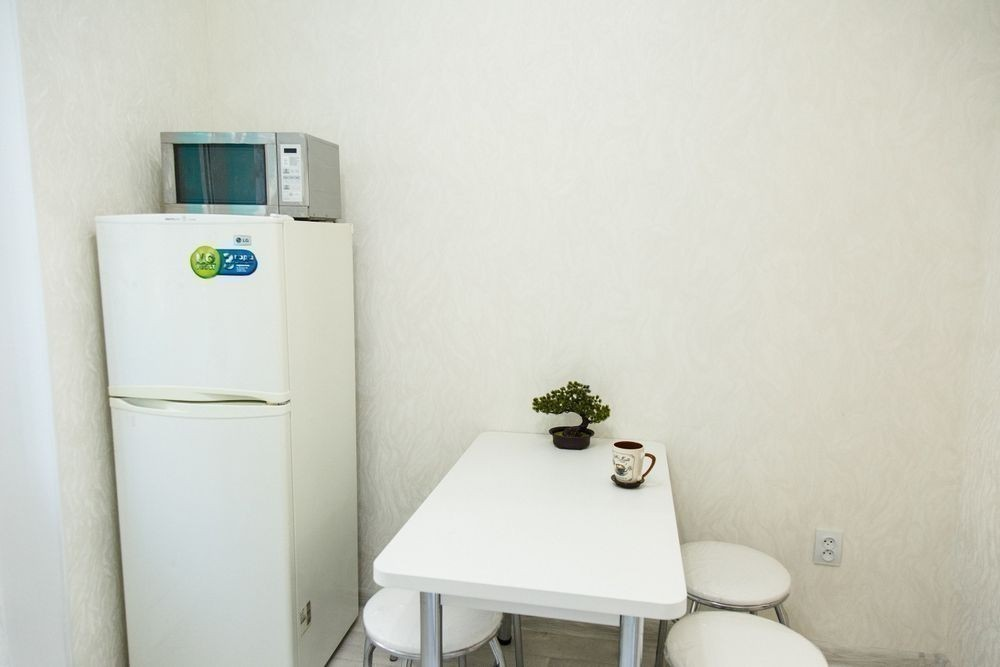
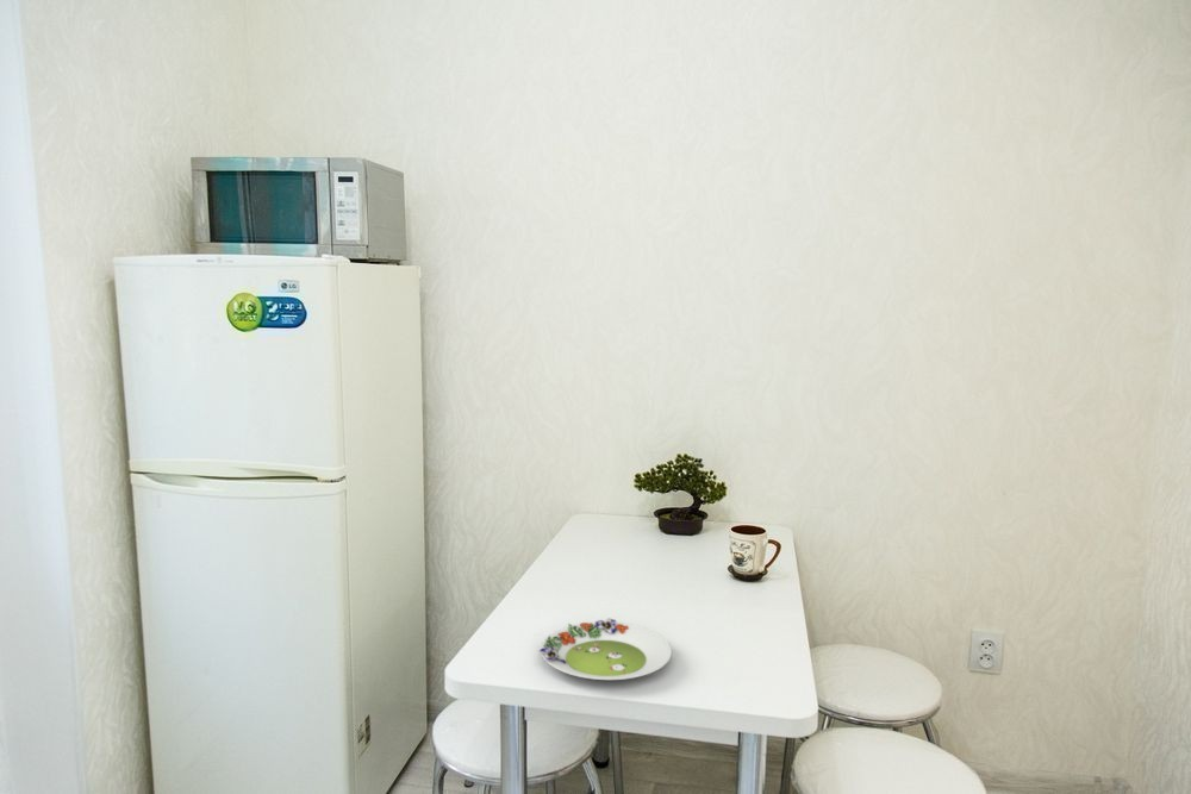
+ salad plate [538,618,673,681]
